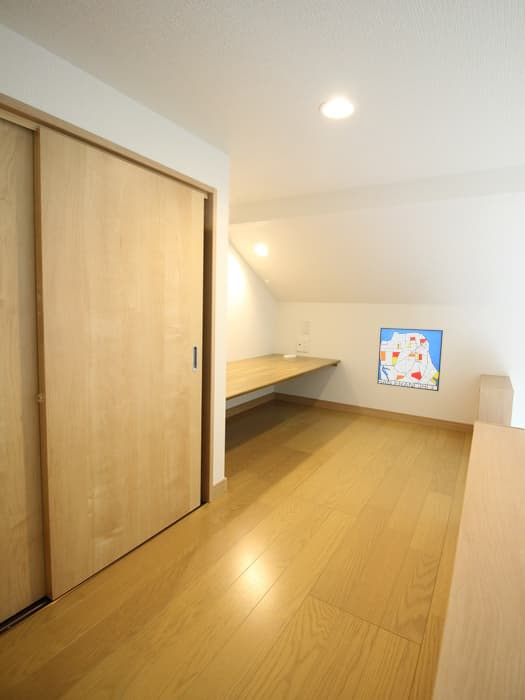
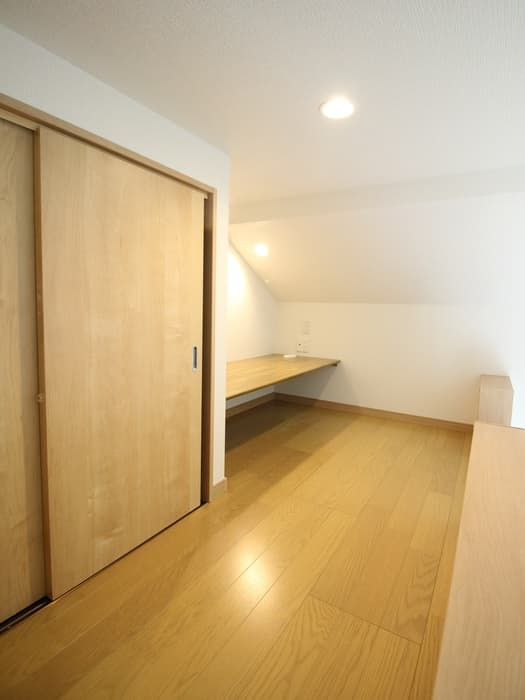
- wall art [376,327,444,392]
